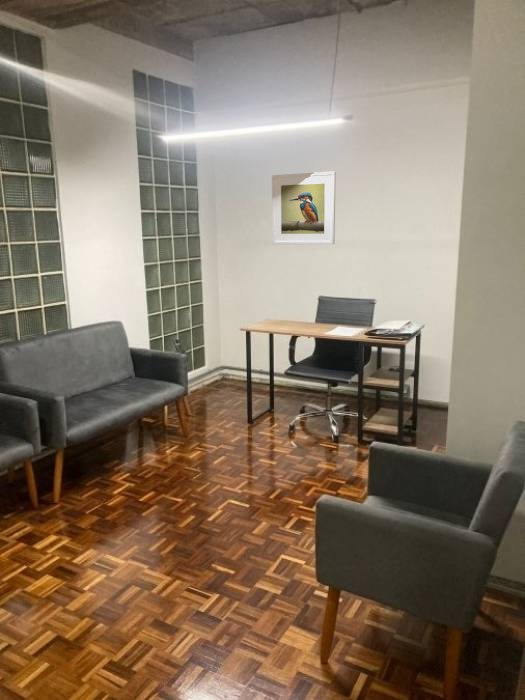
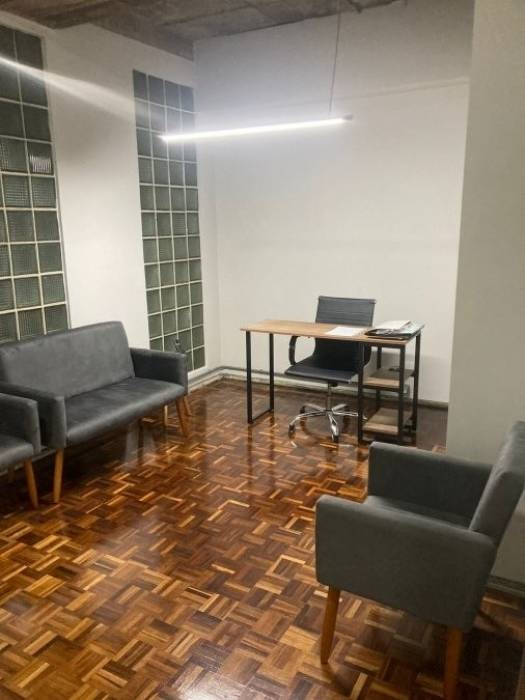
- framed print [271,170,337,245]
